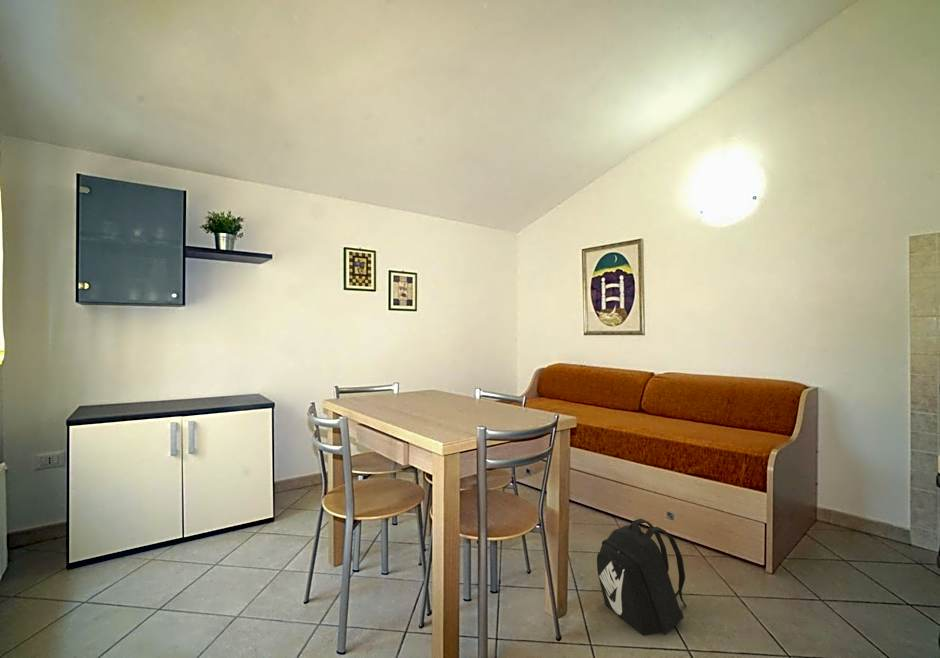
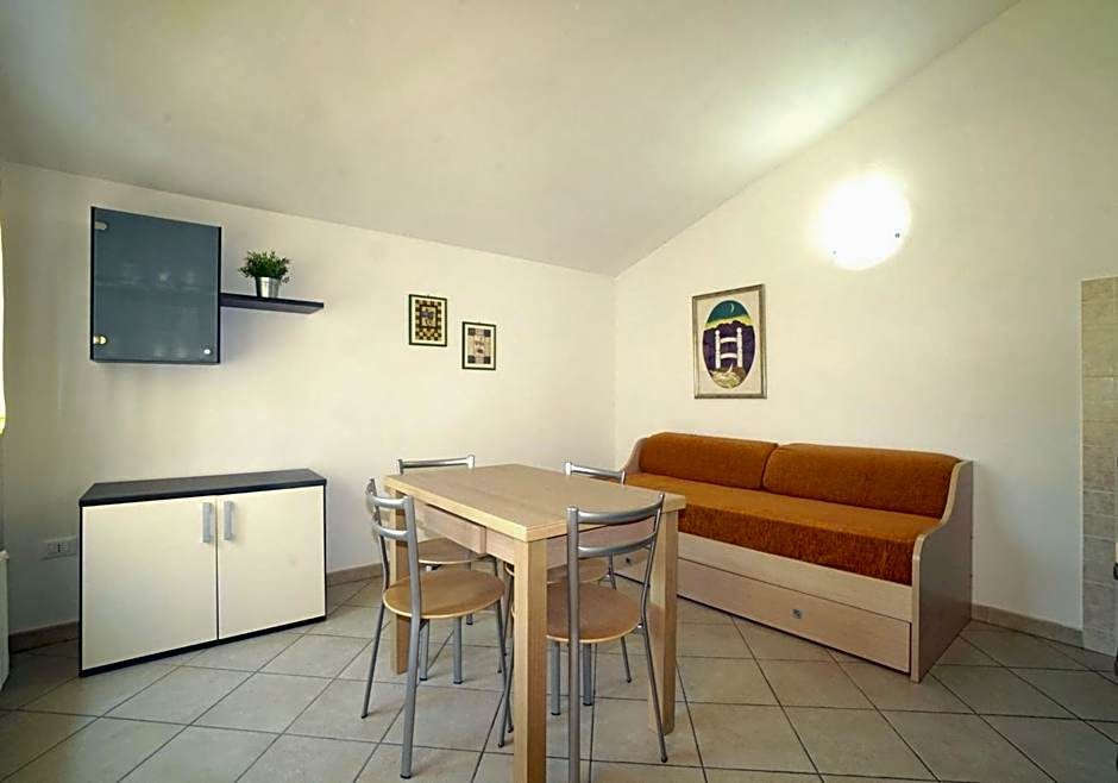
- backpack [596,518,688,637]
